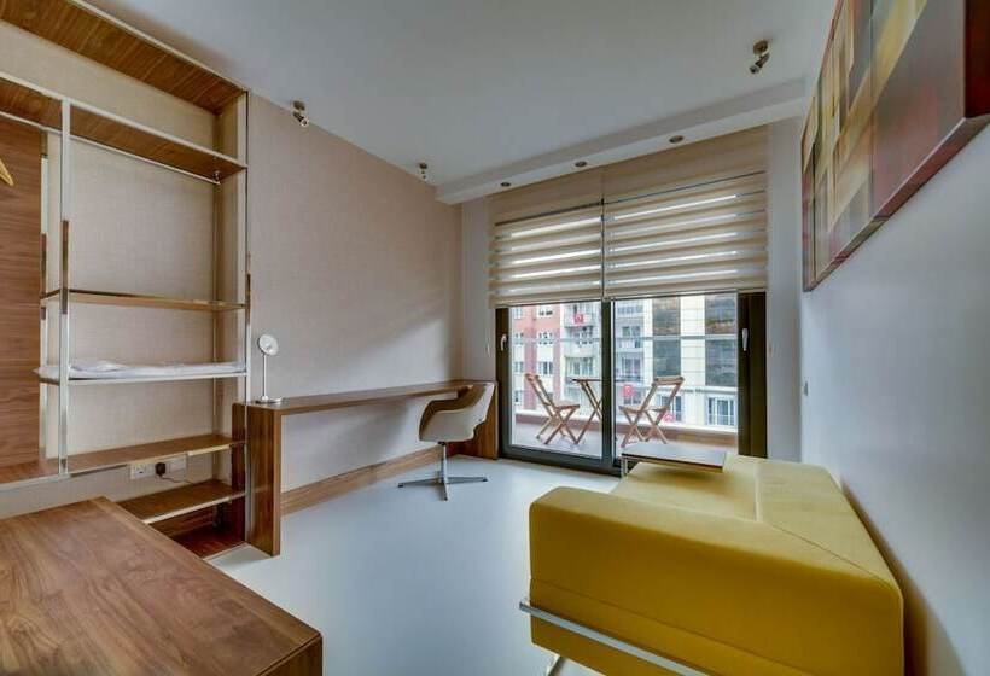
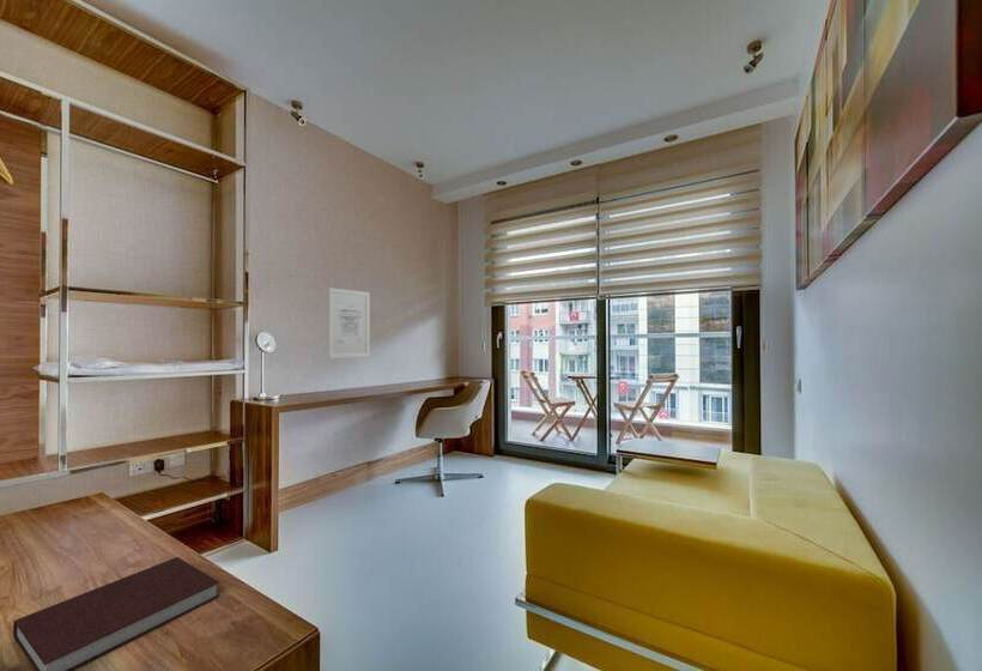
+ notebook [12,556,220,671]
+ wall art [327,286,371,359]
